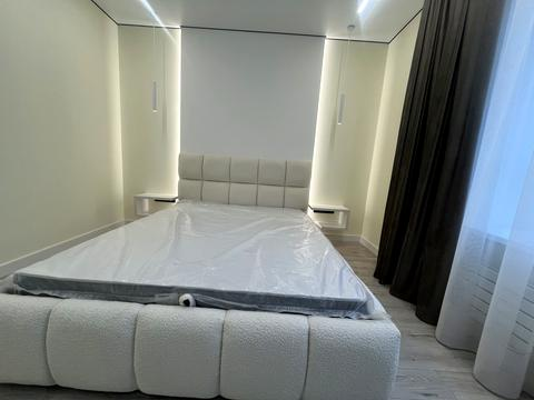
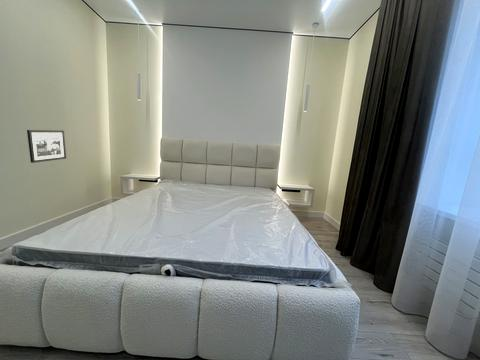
+ picture frame [26,129,67,164]
